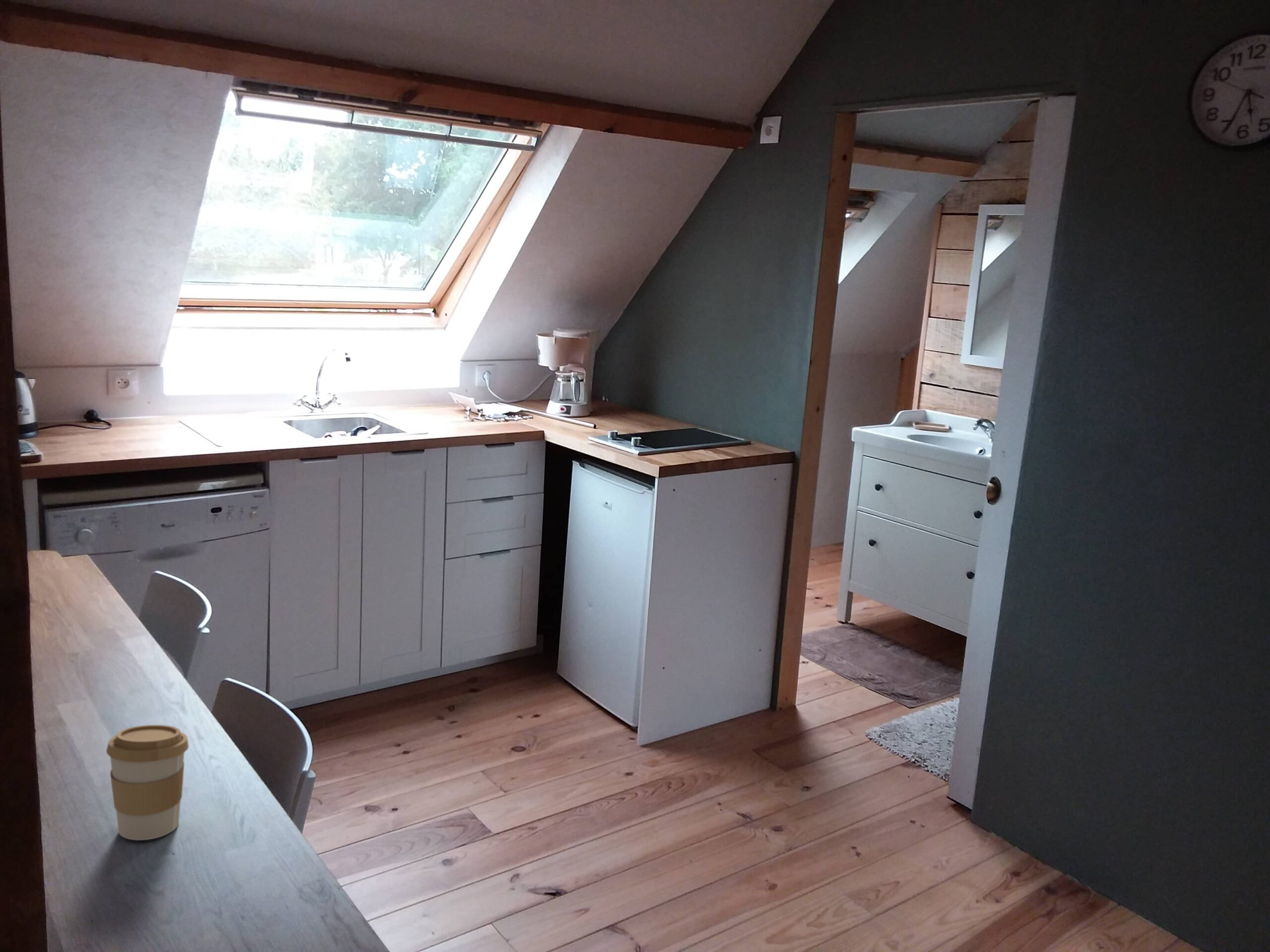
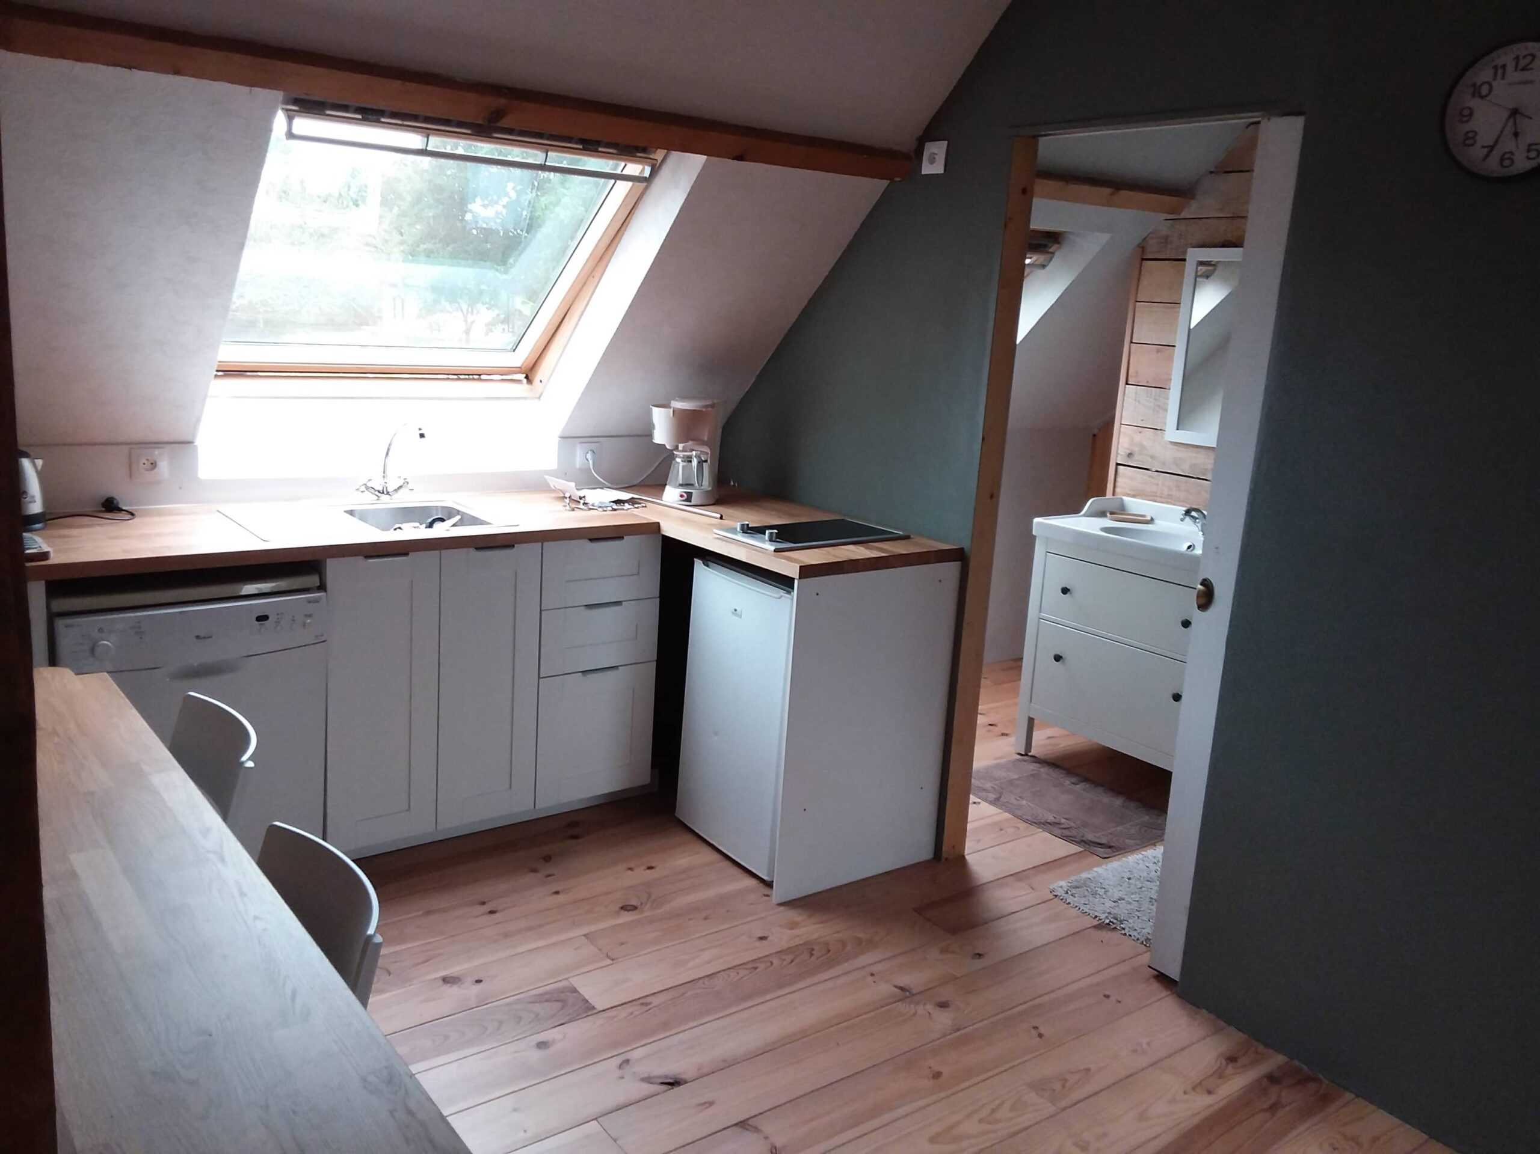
- coffee cup [106,724,189,841]
